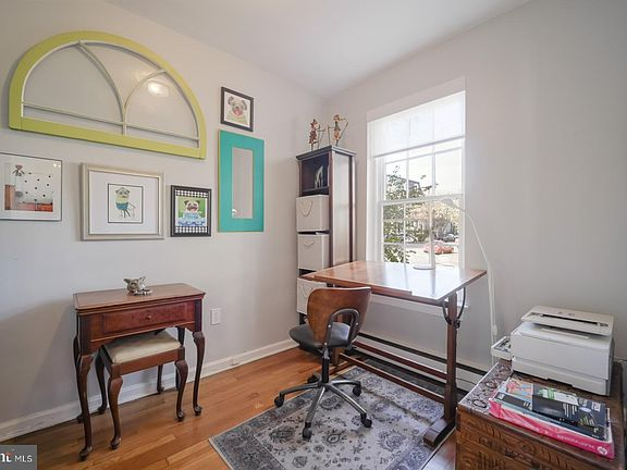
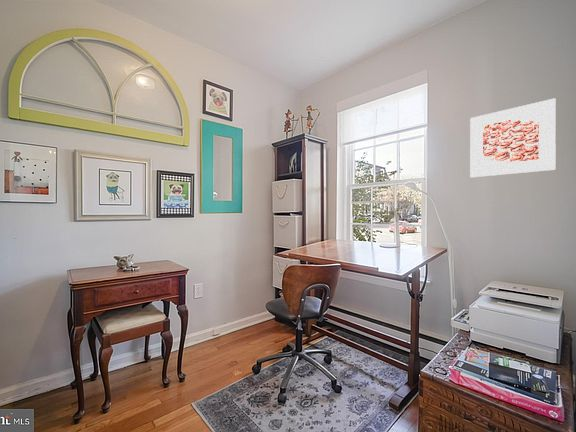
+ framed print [469,97,557,178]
